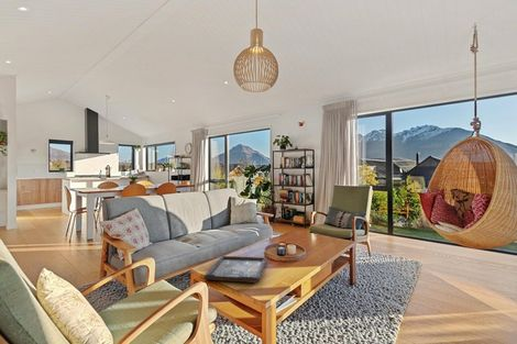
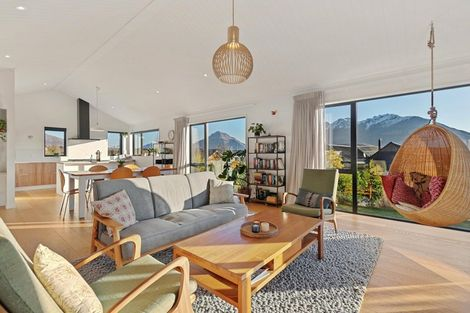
- decorative tray [204,255,267,284]
